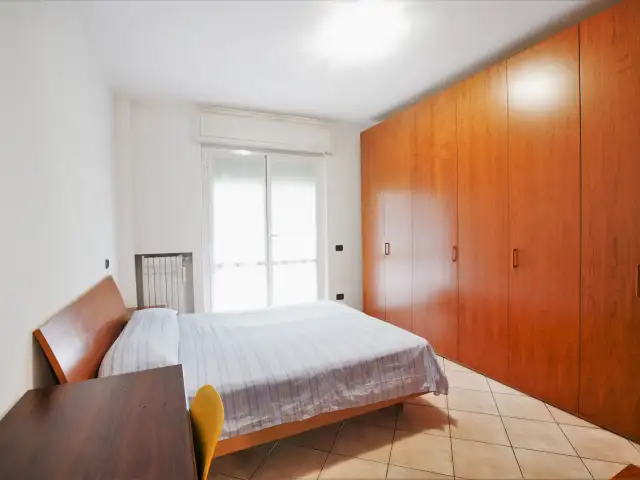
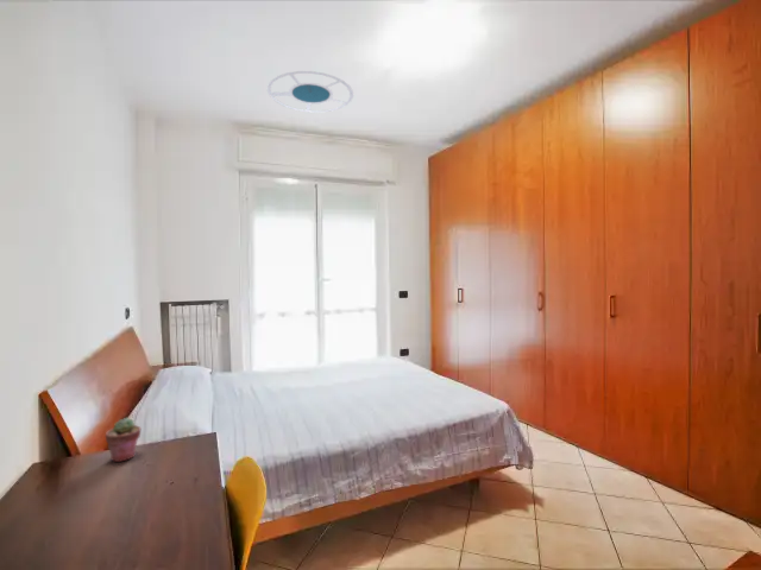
+ potted succulent [103,417,141,463]
+ ceiling lamp [266,70,354,114]
